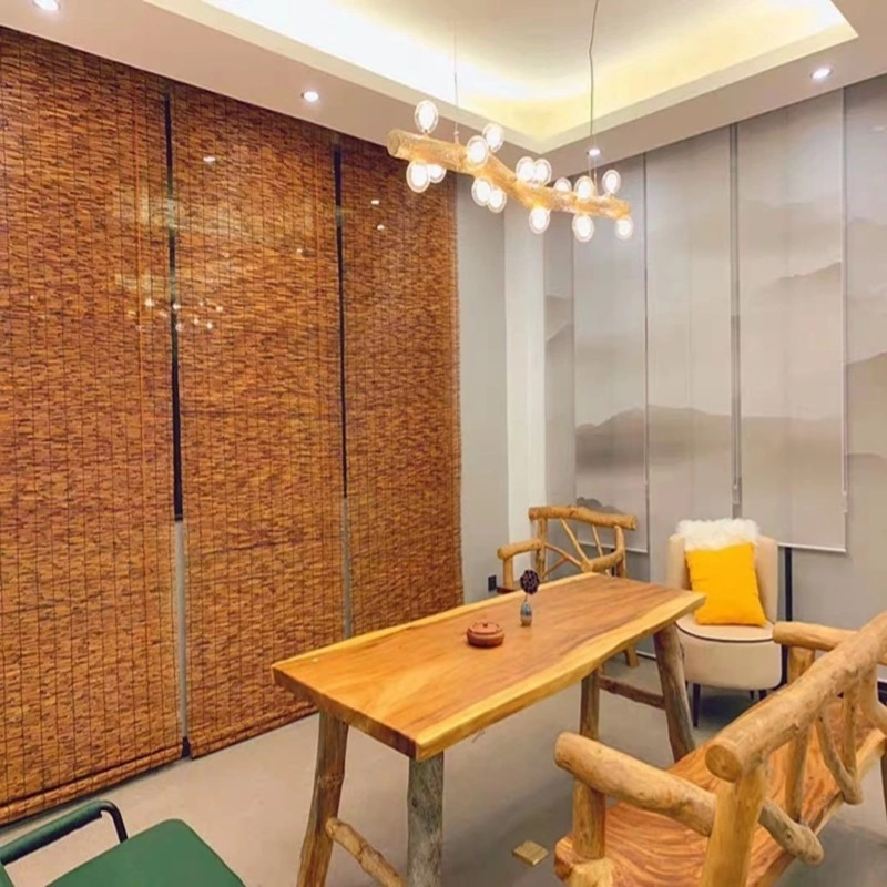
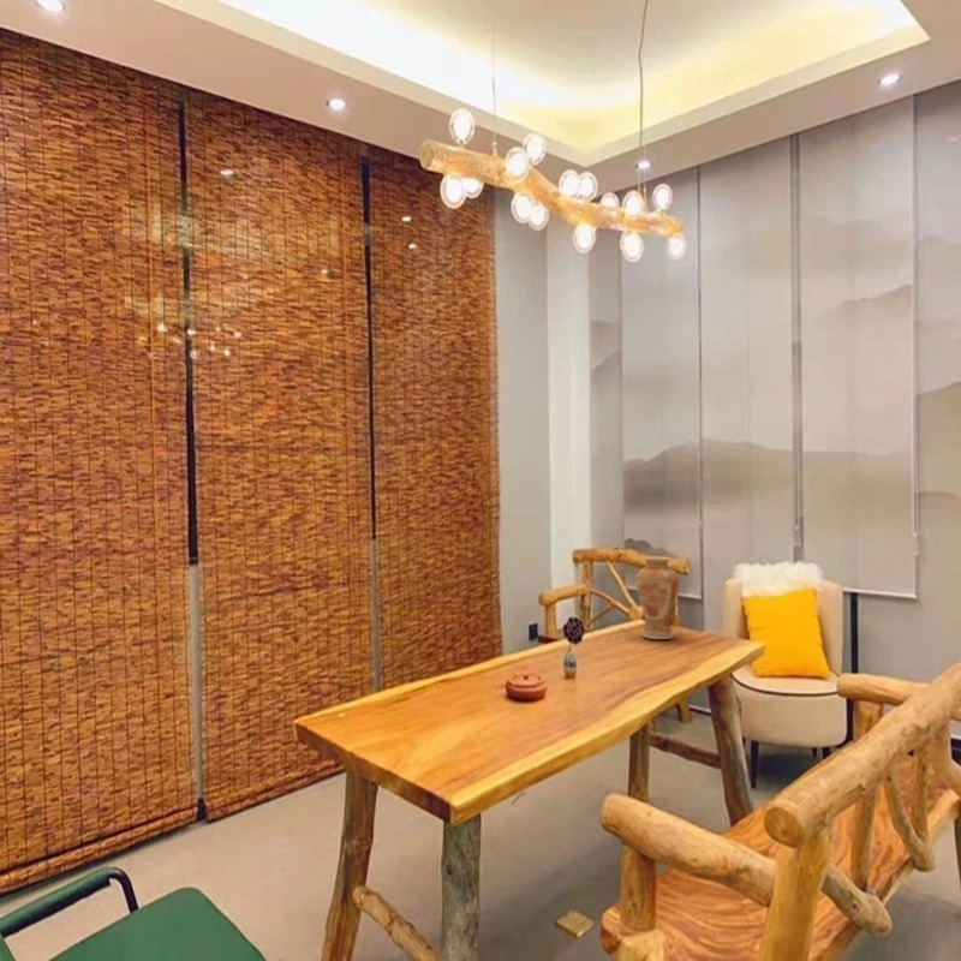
+ vase [634,556,680,640]
